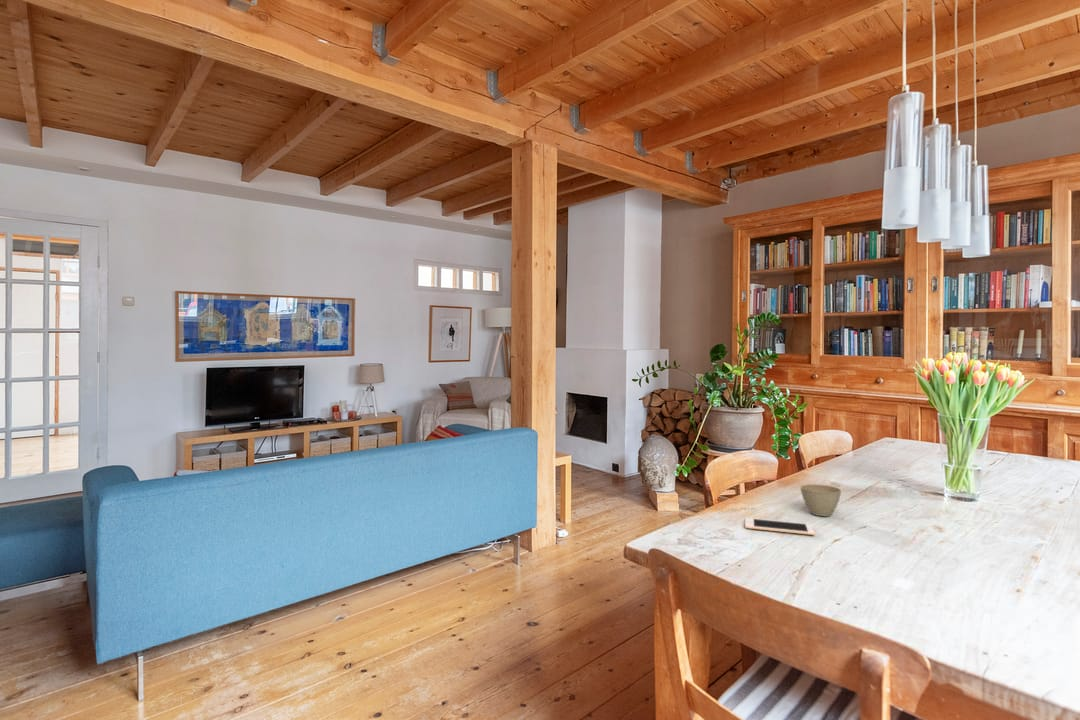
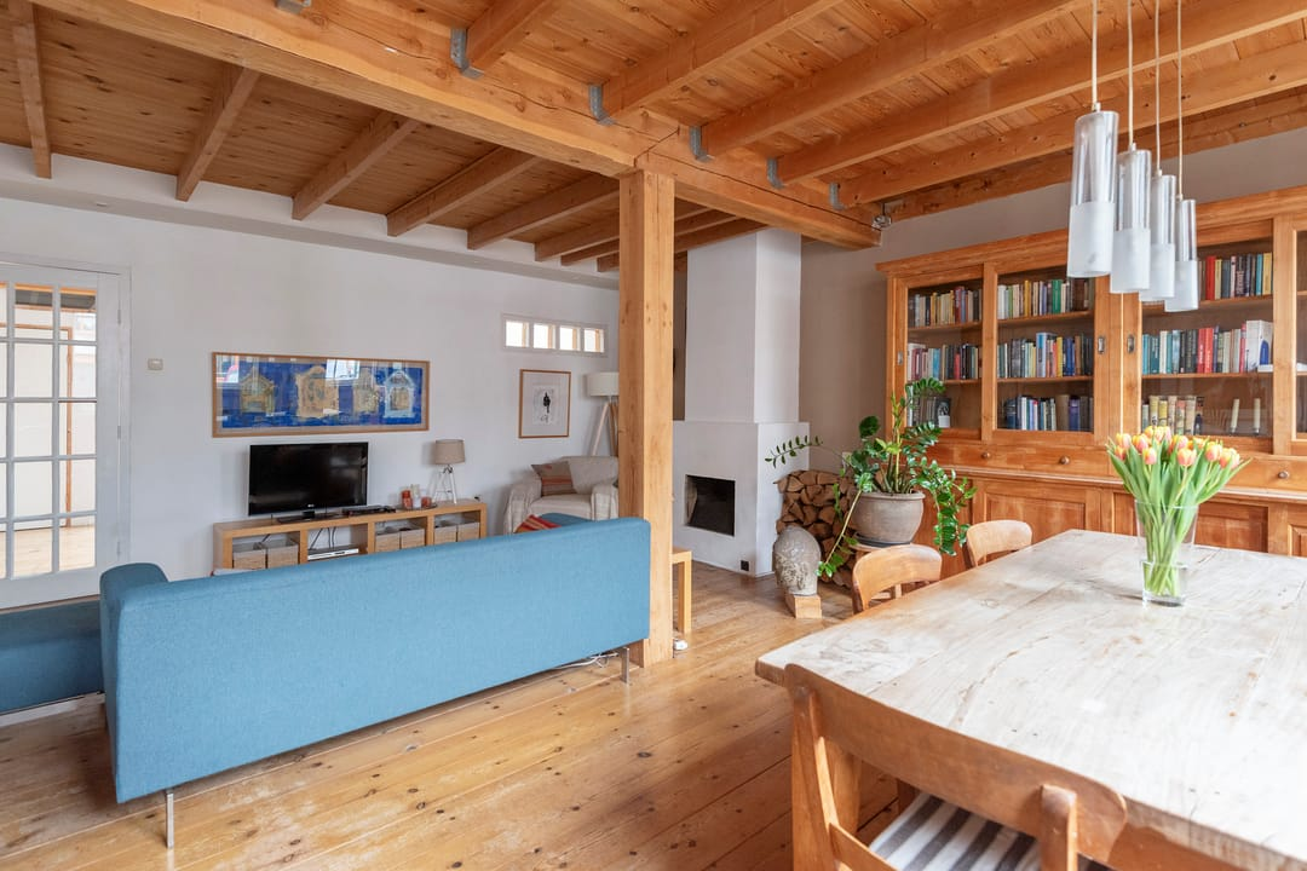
- flower pot [800,483,842,517]
- cell phone [744,517,816,536]
